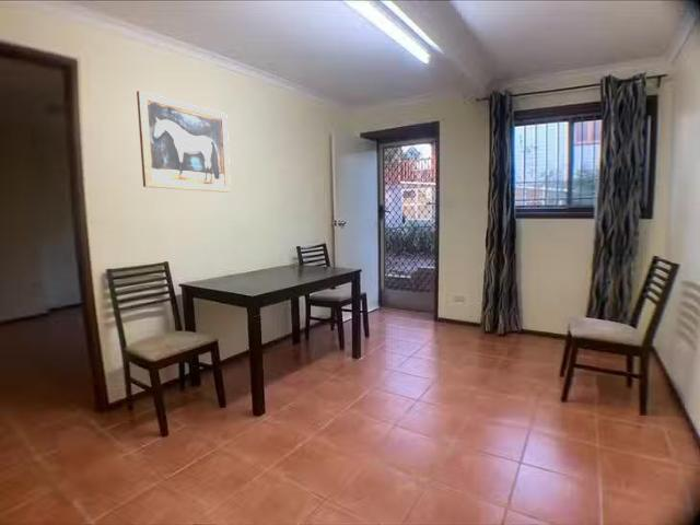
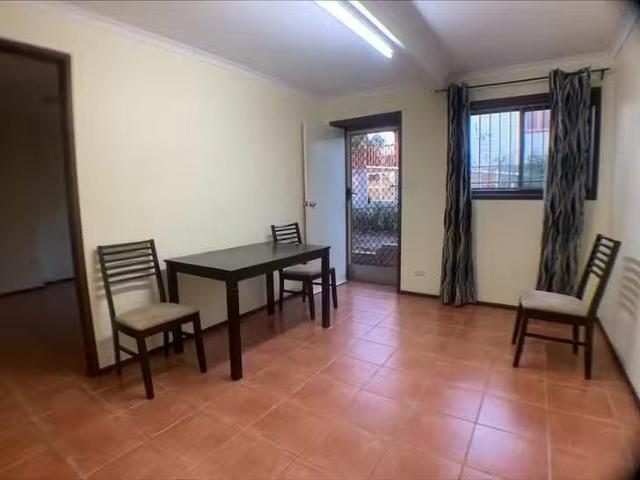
- wall art [136,90,232,194]
